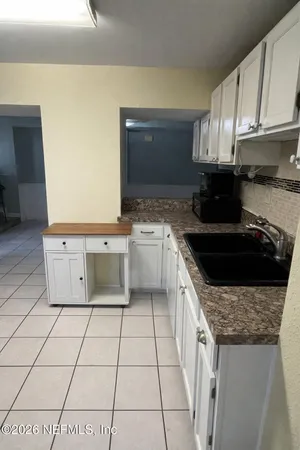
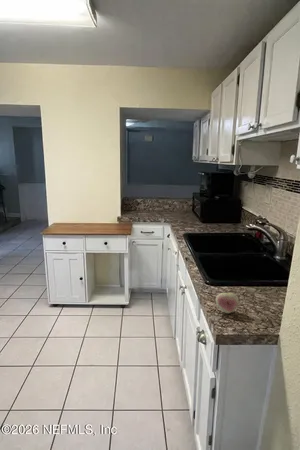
+ fruit [215,292,240,314]
